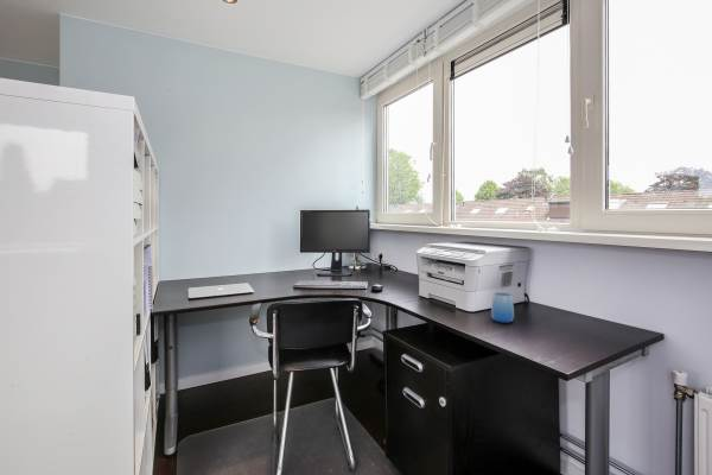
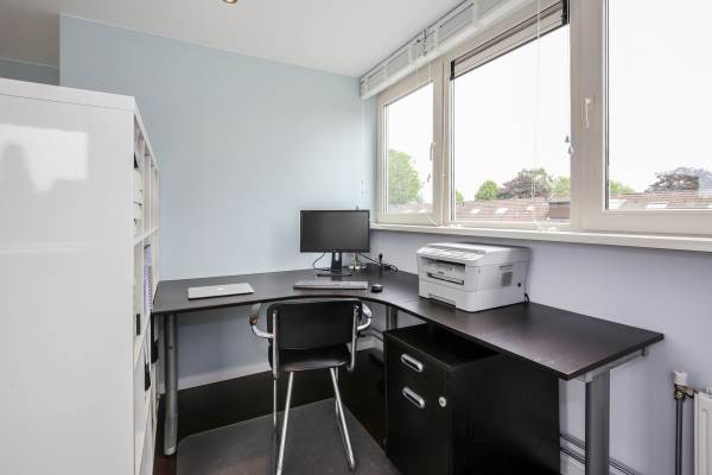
- cup [490,292,515,324]
